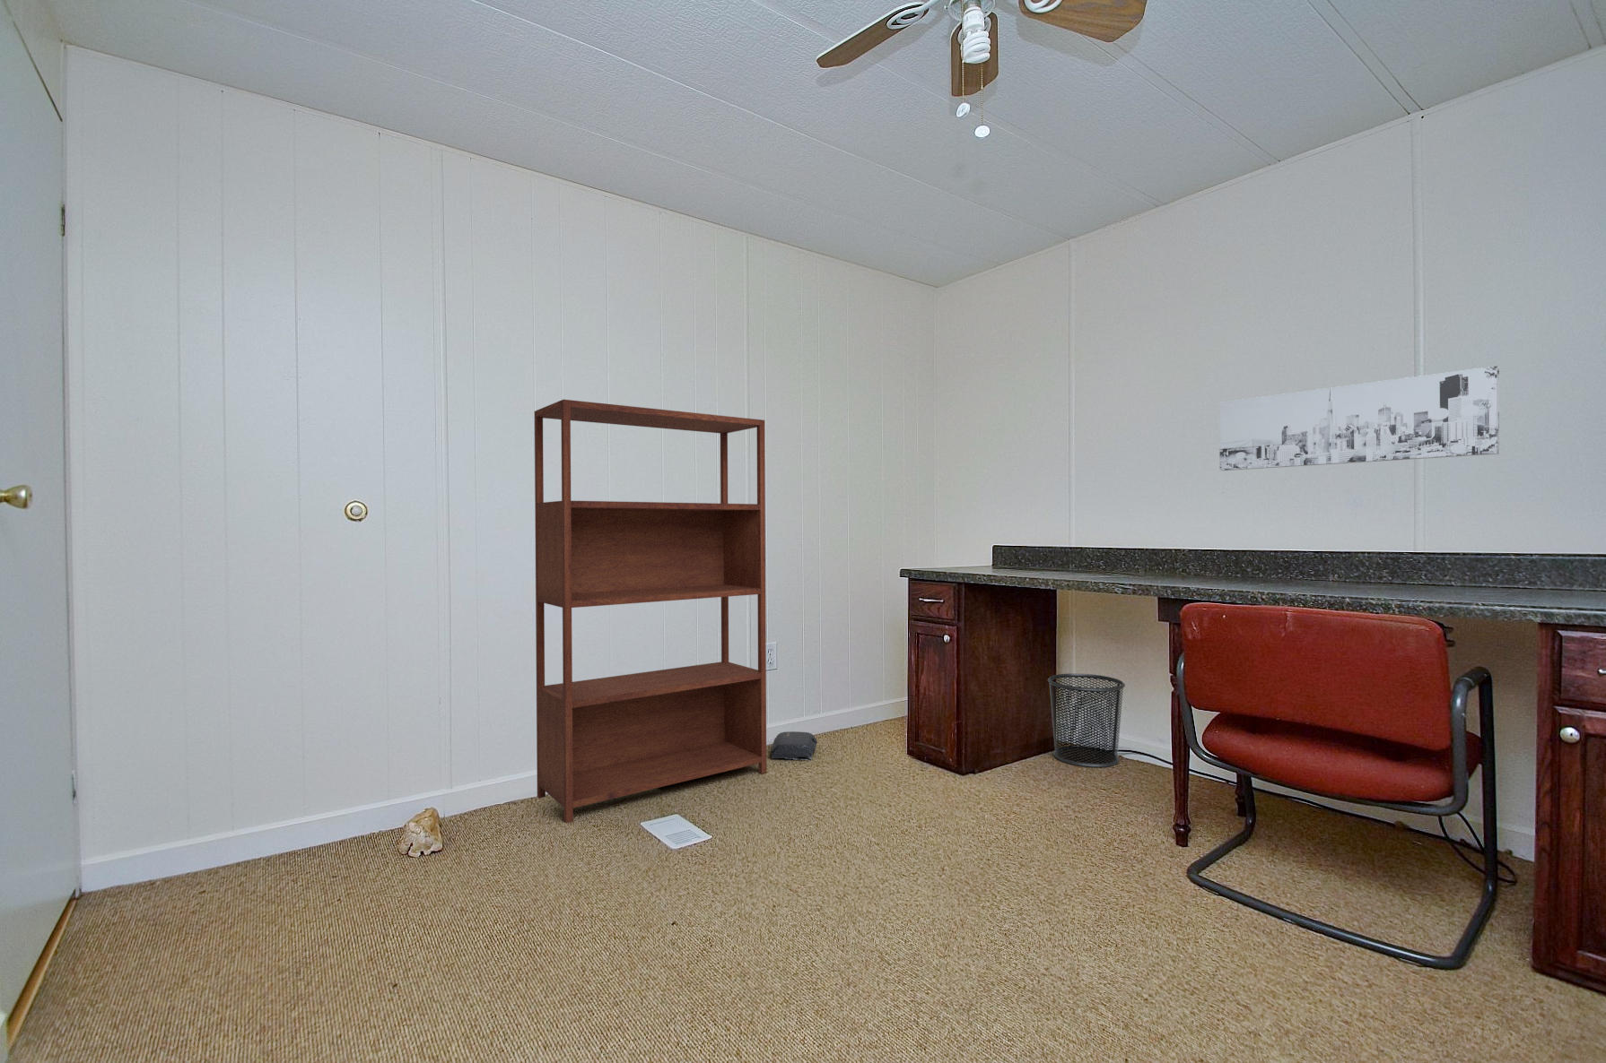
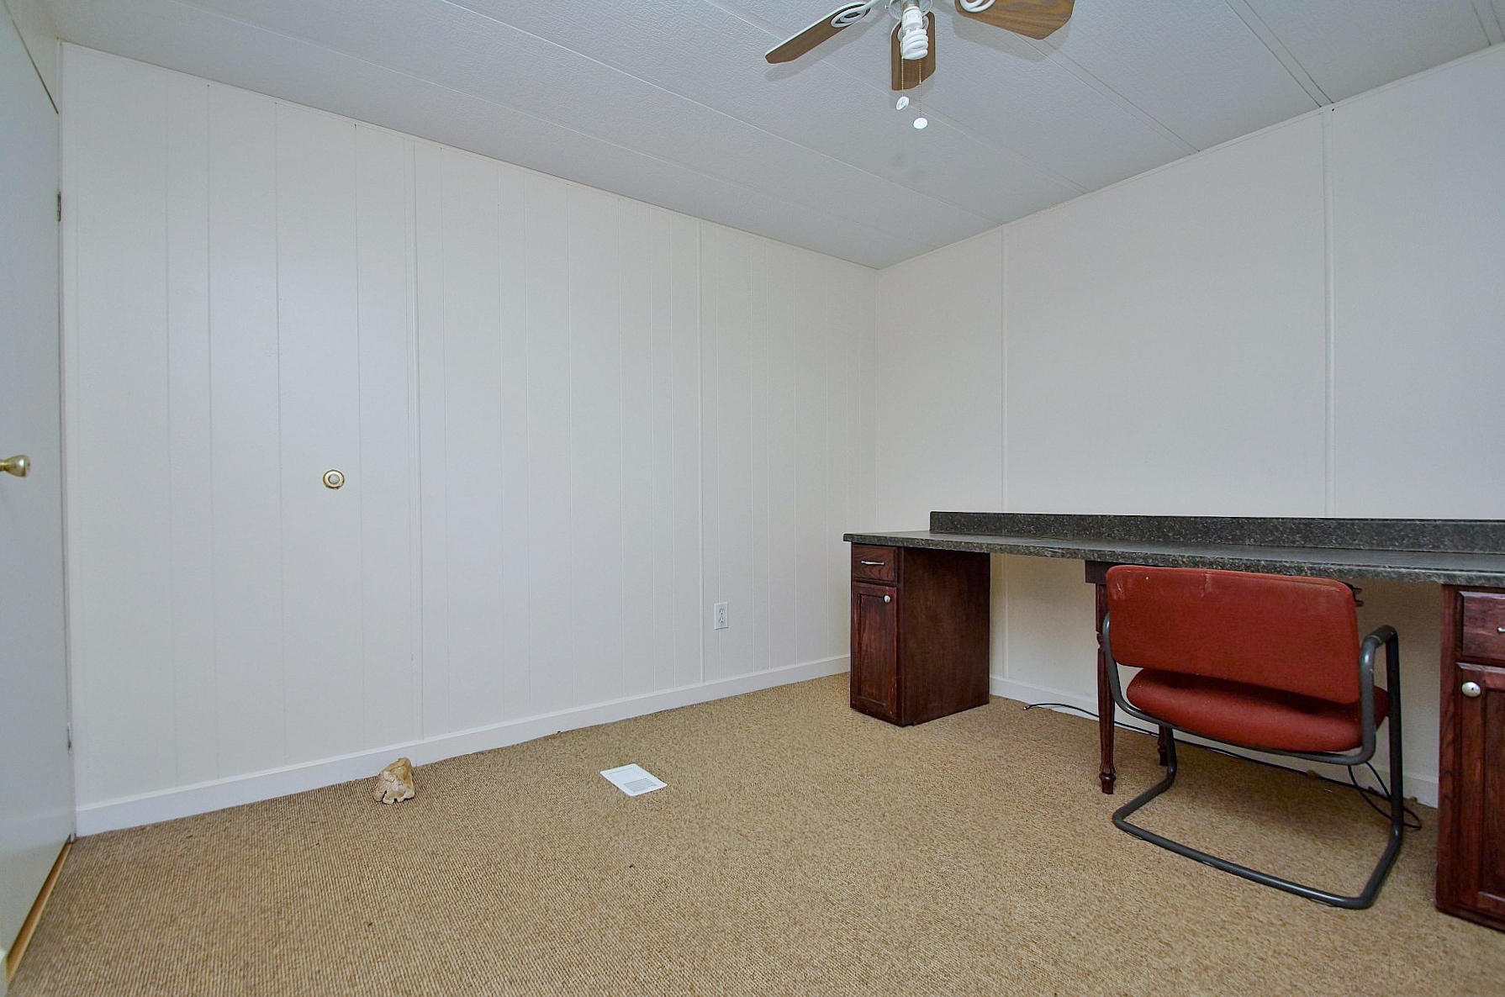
- bag [770,731,818,760]
- waste bin [1047,673,1126,768]
- wall art [1218,364,1500,471]
- bookshelf [534,399,767,823]
